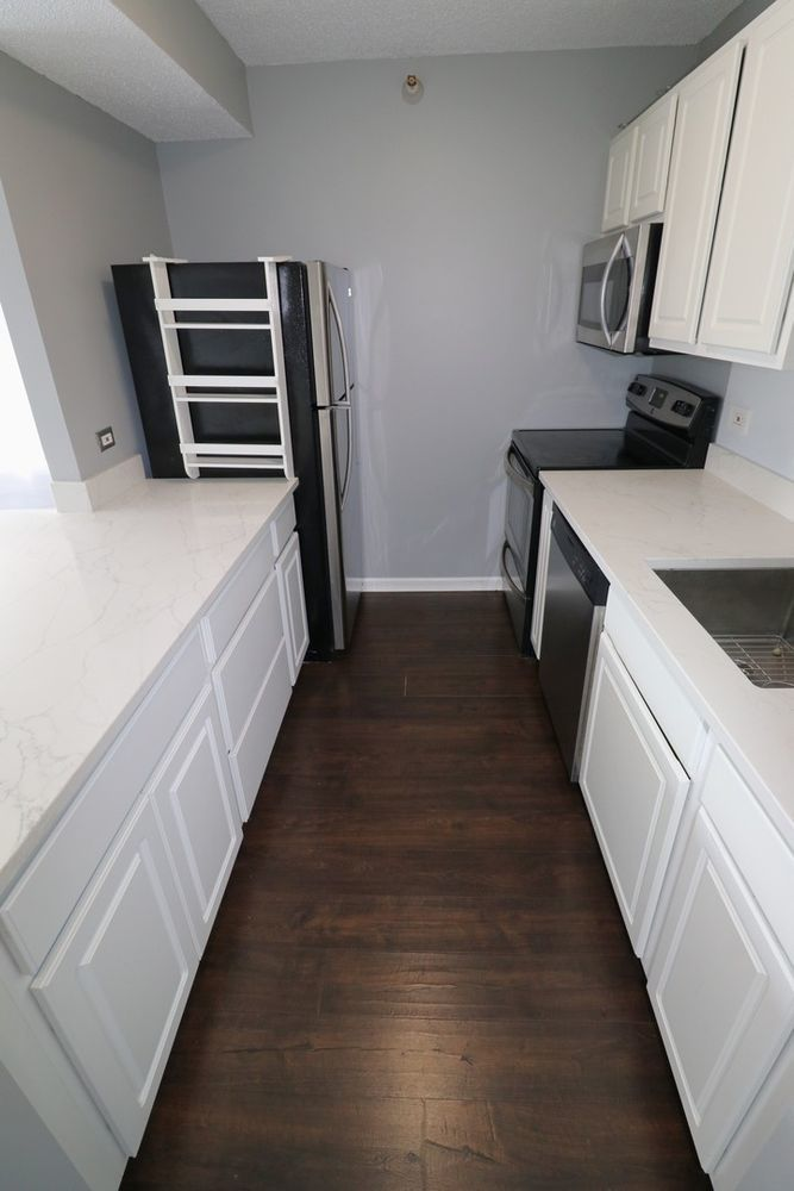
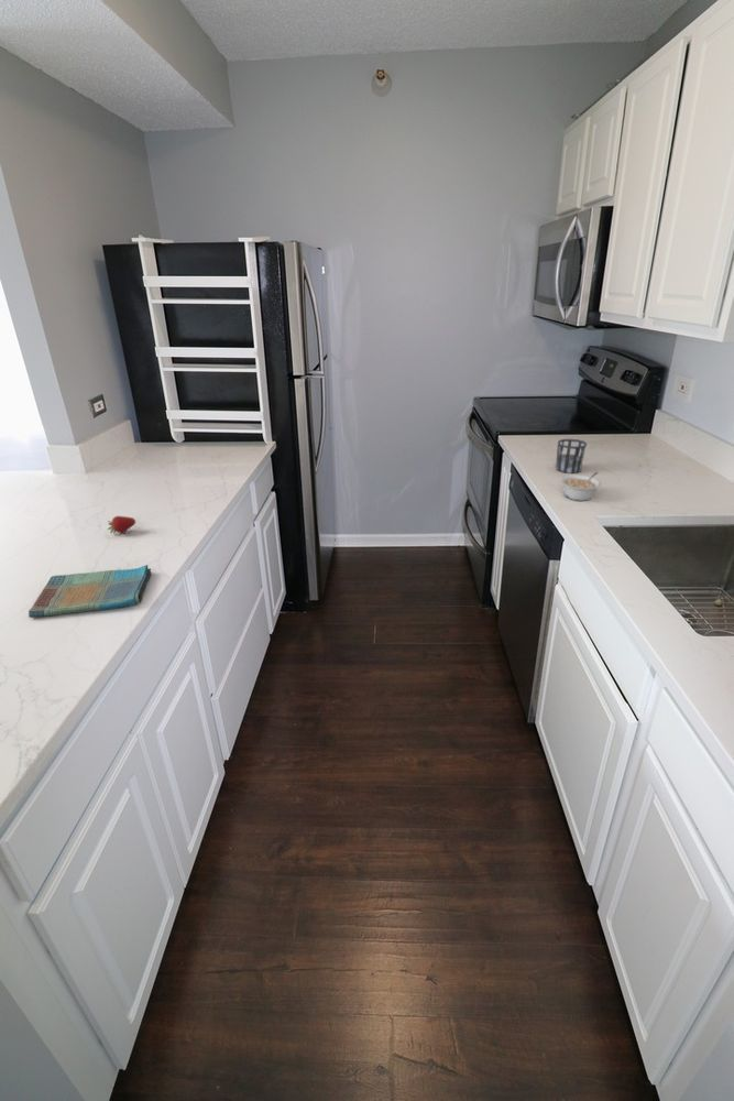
+ fruit [107,515,136,536]
+ dish towel [28,564,152,619]
+ cup [555,438,588,475]
+ legume [559,471,602,502]
